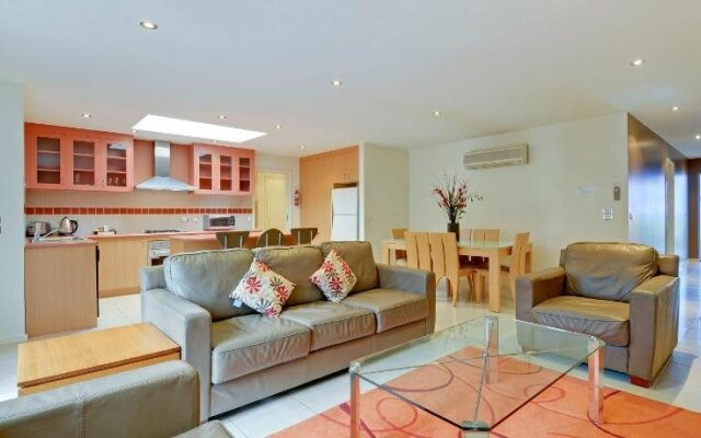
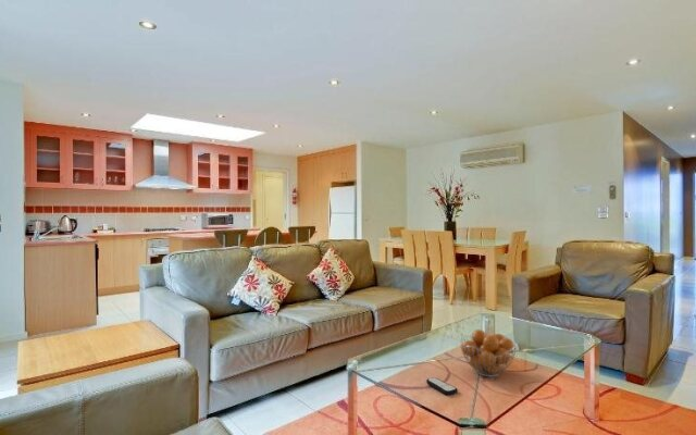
+ remote control [425,376,459,396]
+ fruit basket [459,328,518,378]
